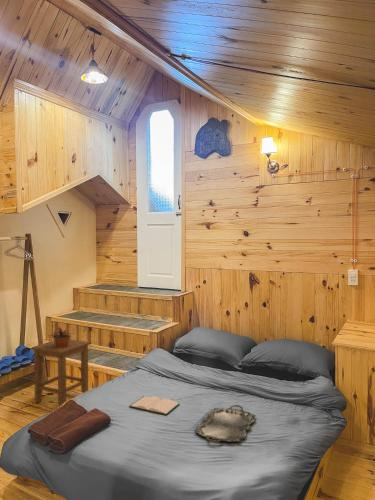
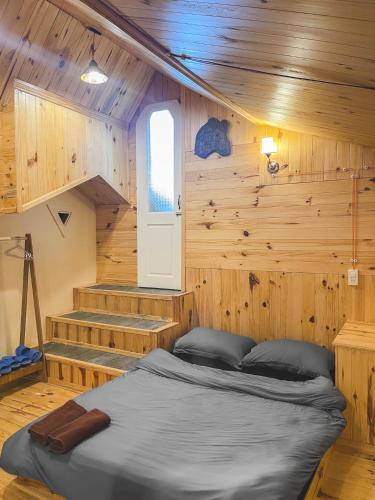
- potted plant [47,324,76,348]
- serving tray [194,404,257,443]
- stool [30,338,92,408]
- hardback book [128,395,181,416]
